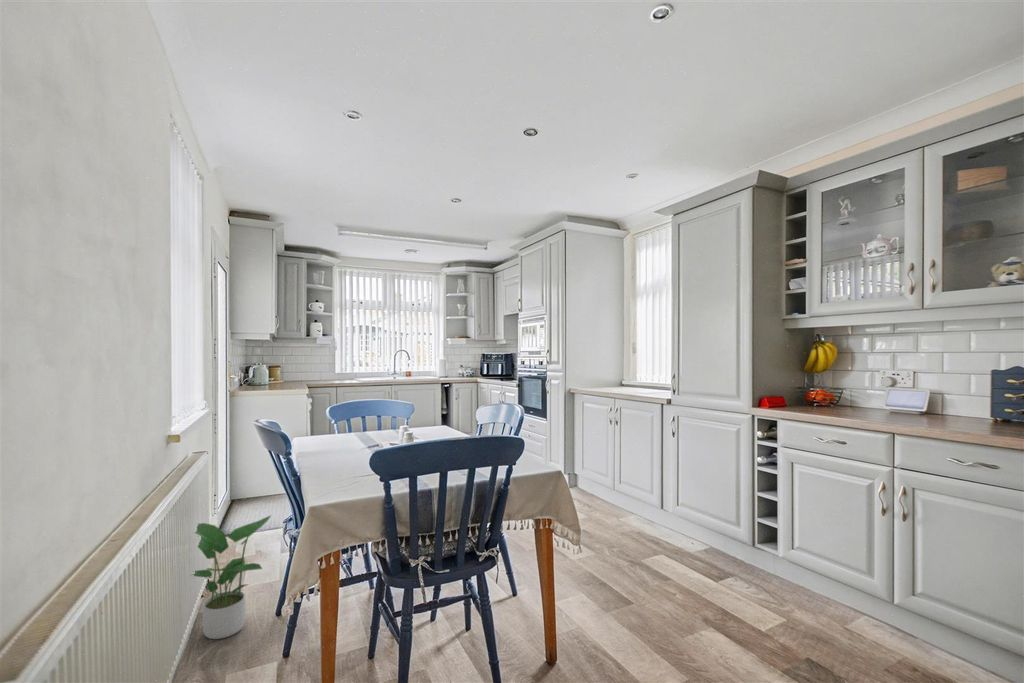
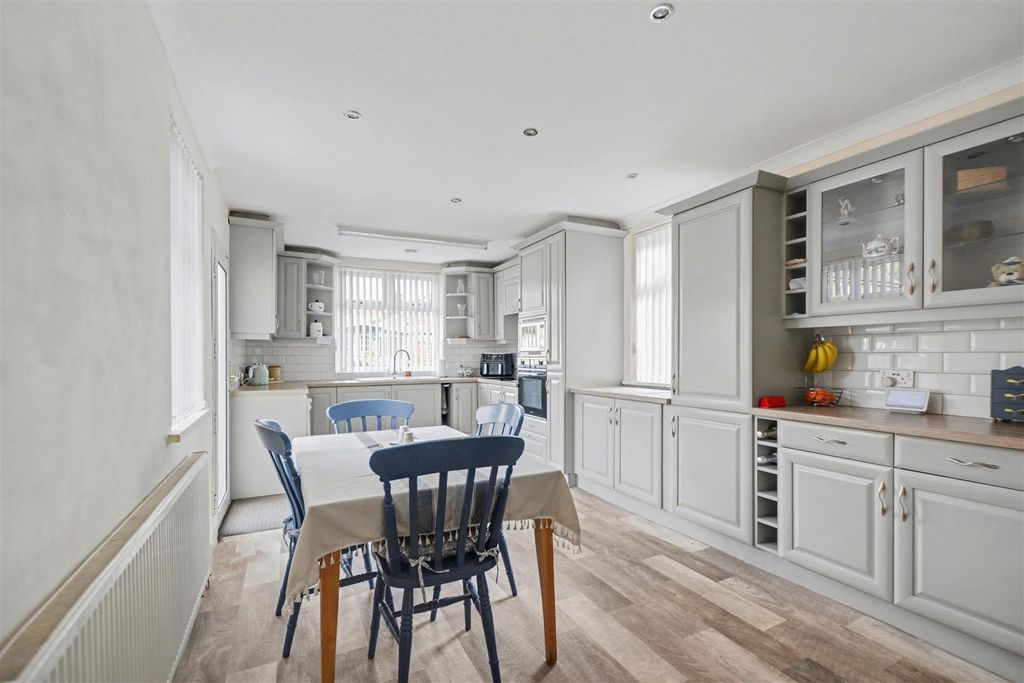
- potted plant [192,514,272,640]
